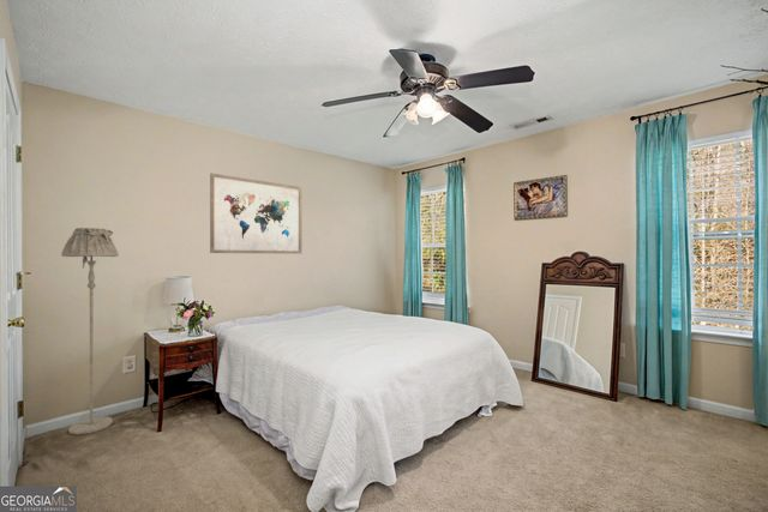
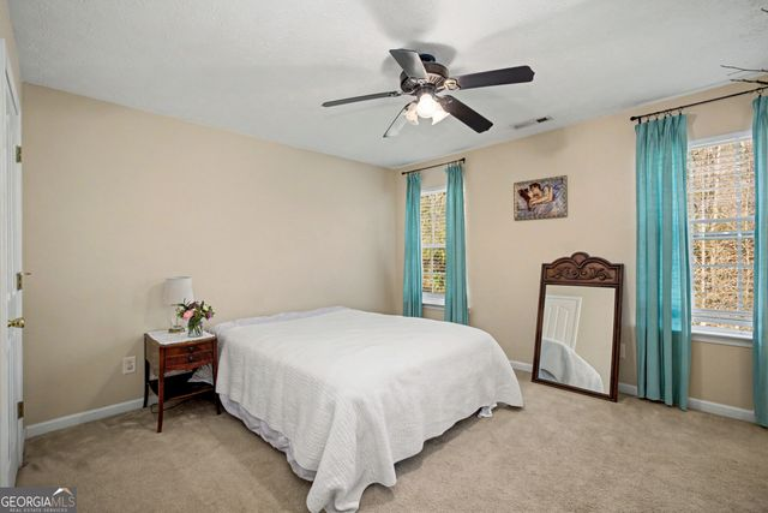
- wall art [209,171,302,255]
- floor lamp [60,227,120,436]
